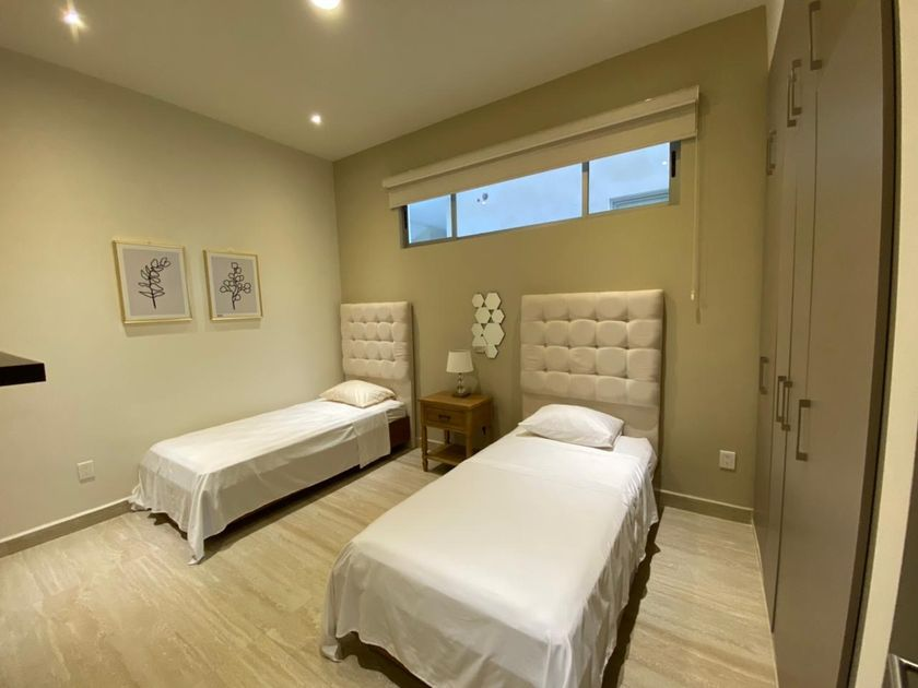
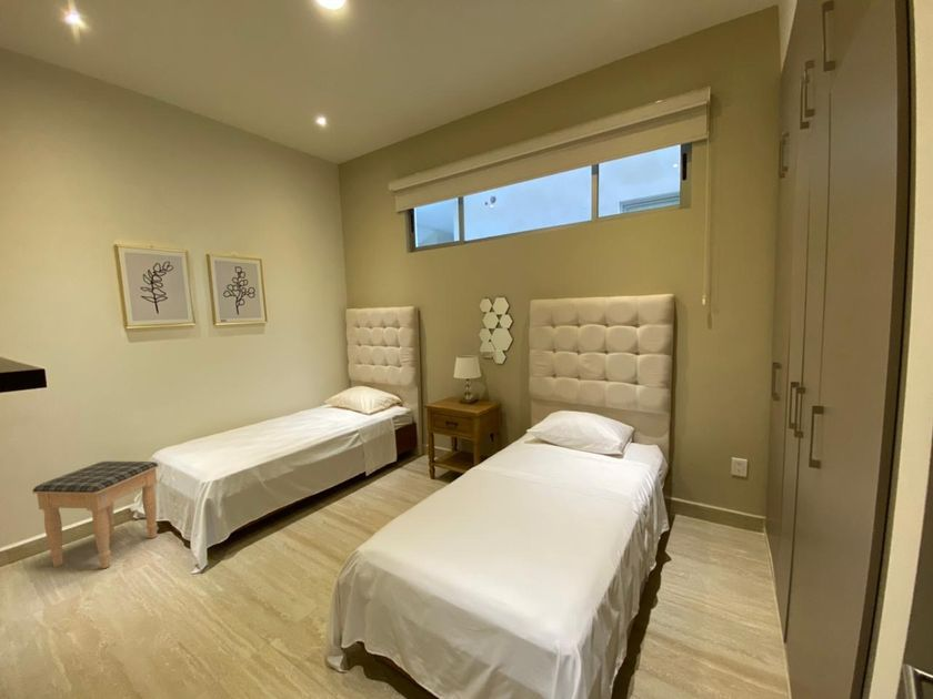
+ footstool [31,460,160,569]
